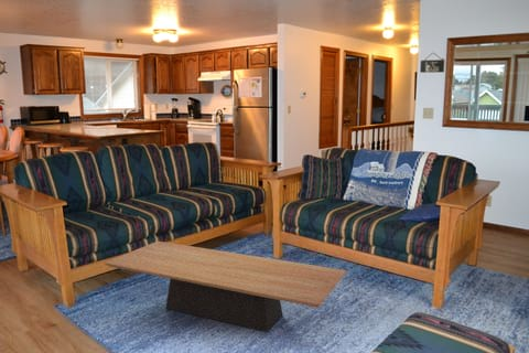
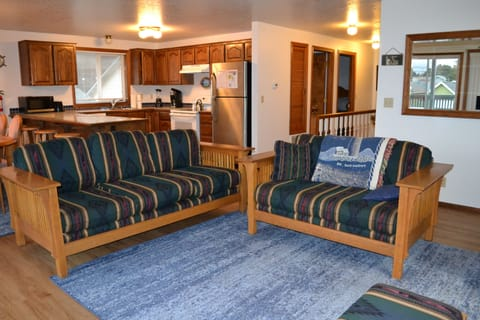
- coffee table [104,240,348,333]
